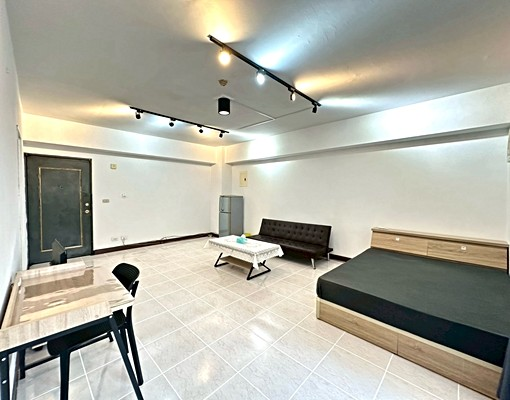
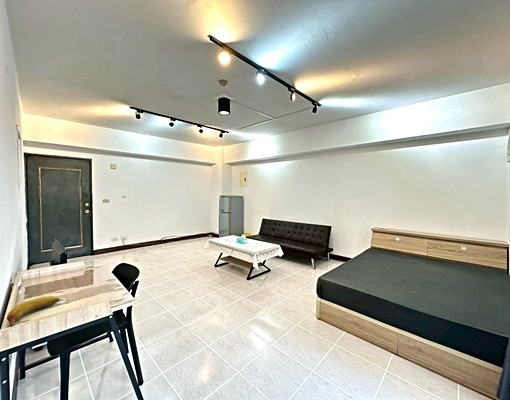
+ fruit [6,295,61,328]
